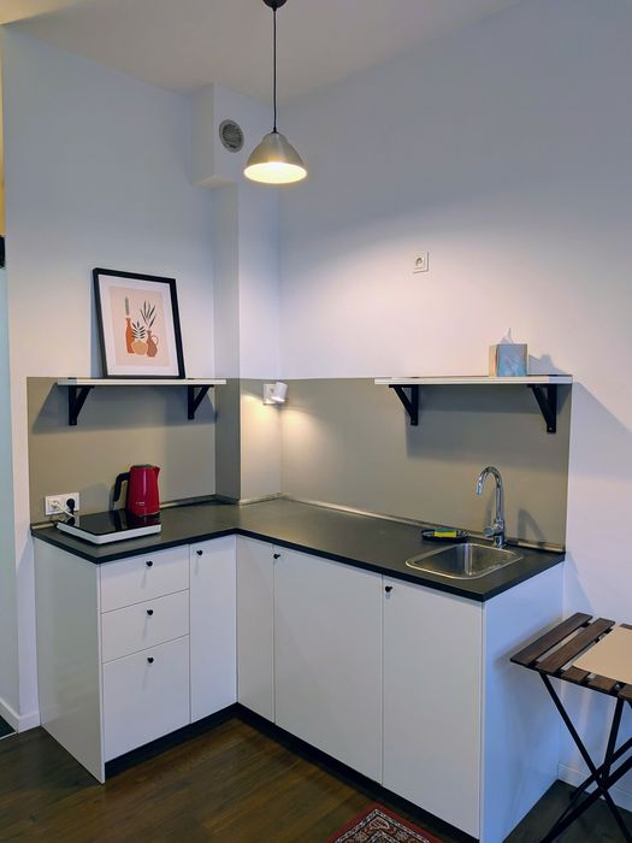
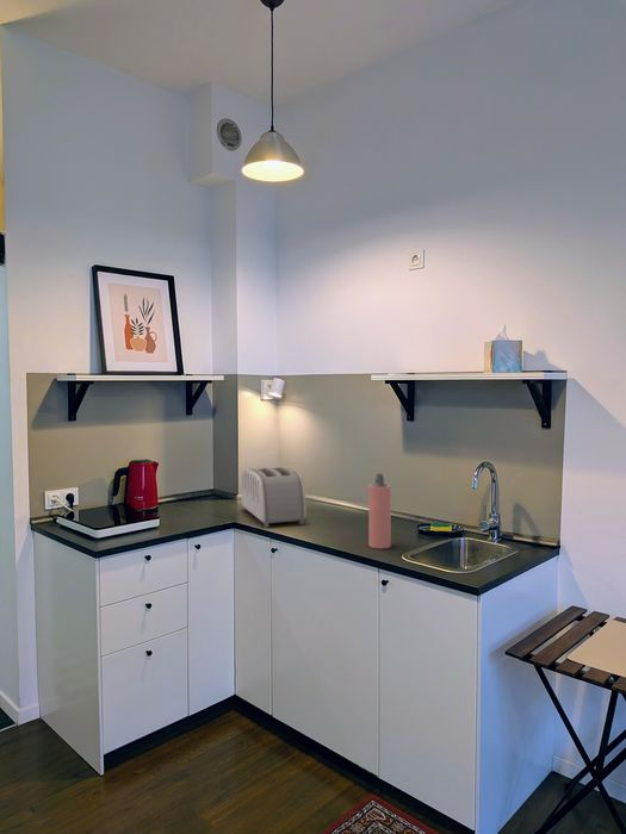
+ toaster [240,466,308,529]
+ spray bottle [367,472,392,549]
